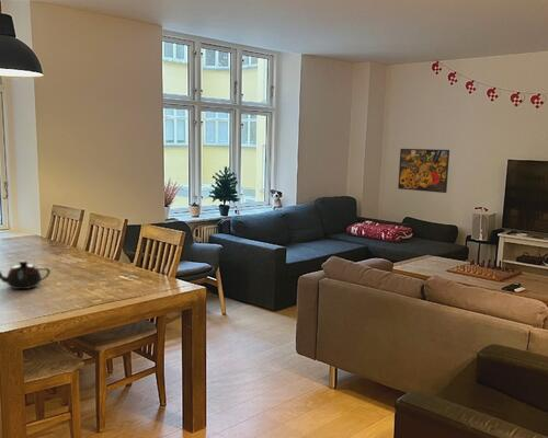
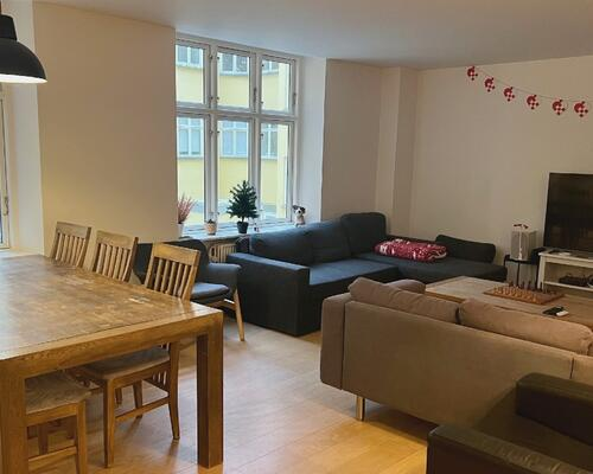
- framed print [397,148,450,194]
- teapot [0,260,52,290]
